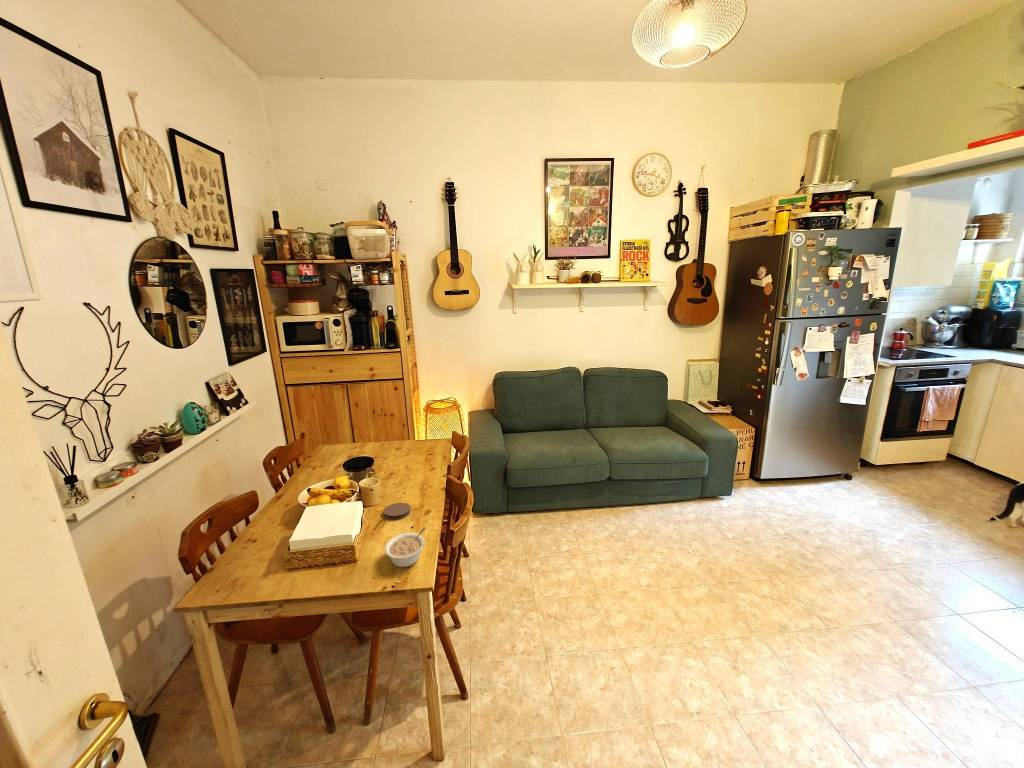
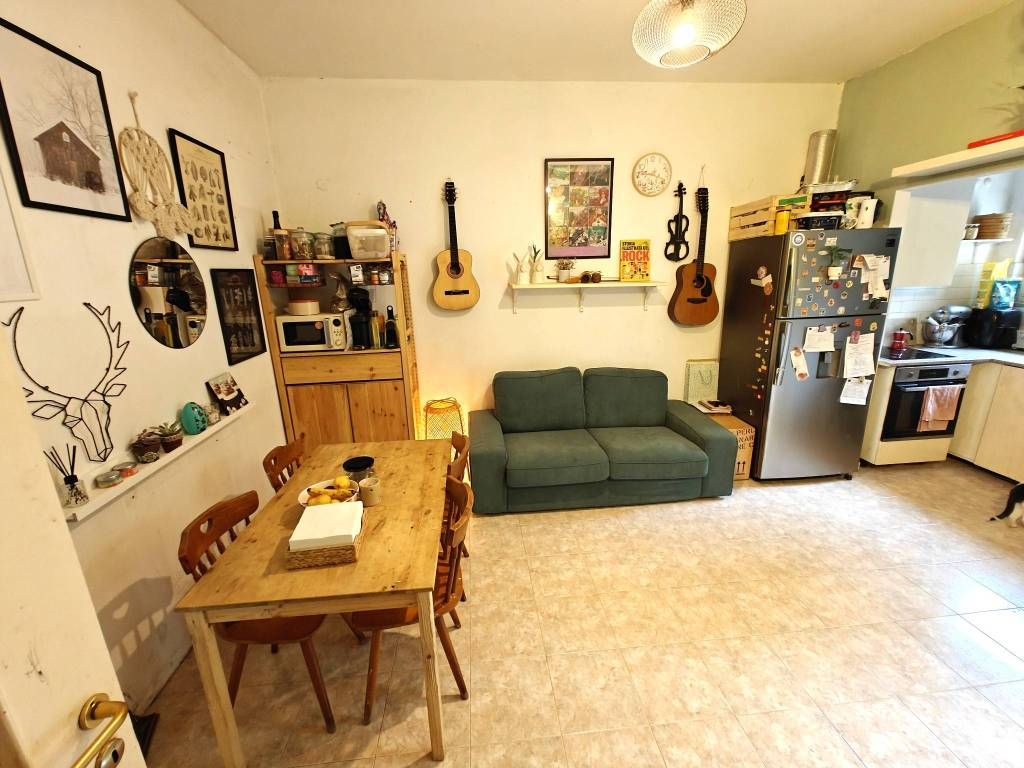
- legume [384,527,427,568]
- coaster [383,502,412,520]
